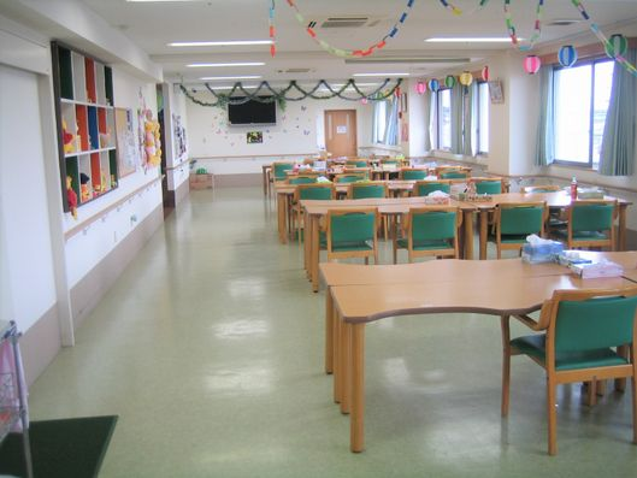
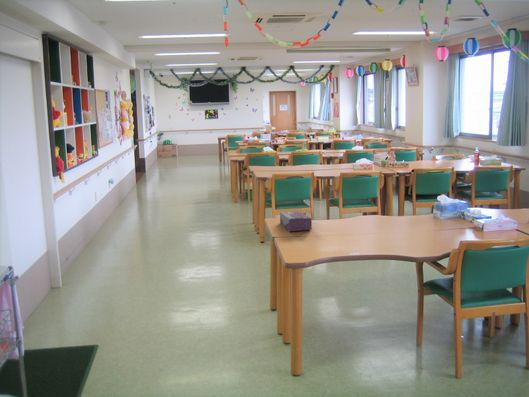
+ tissue box [279,210,313,232]
